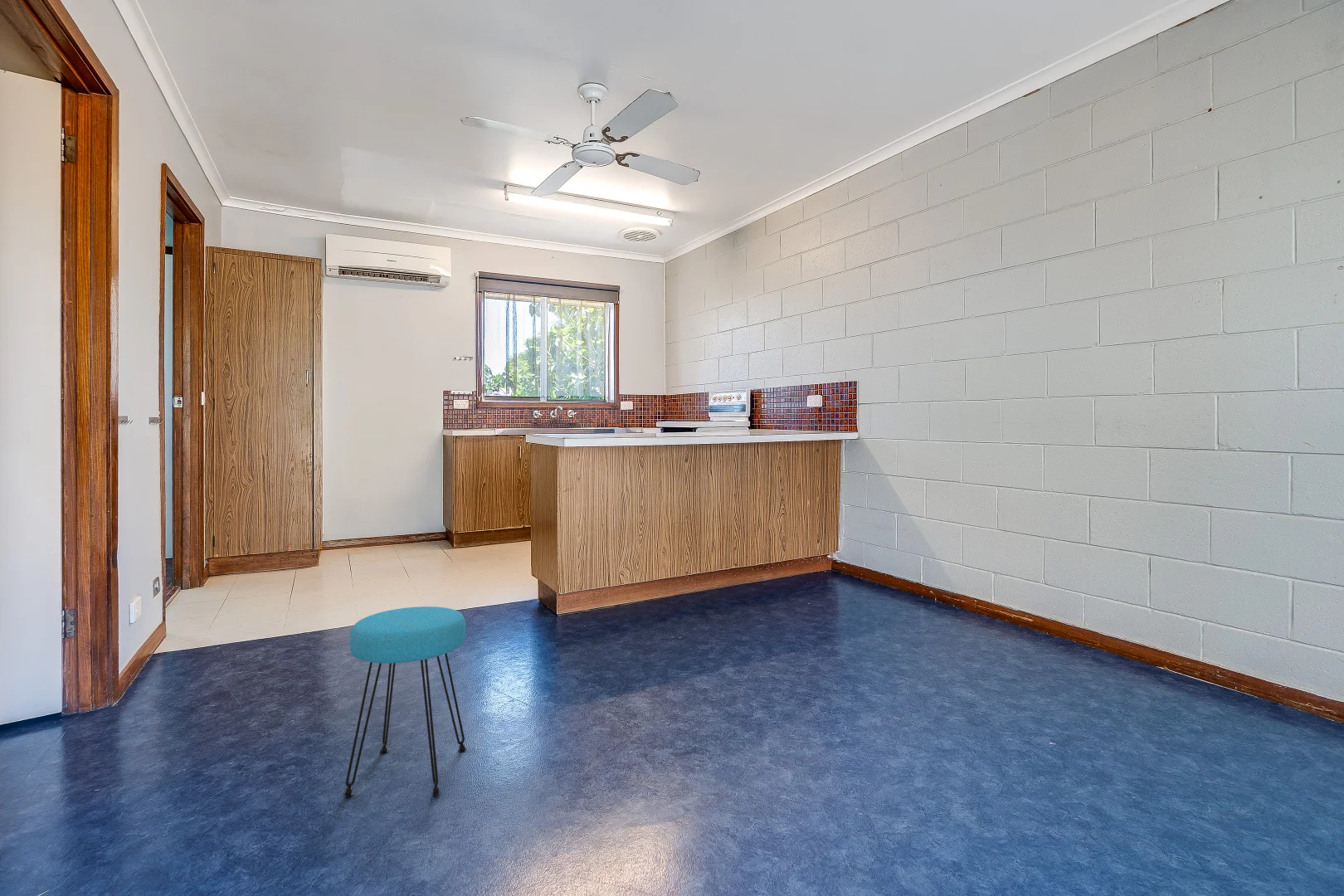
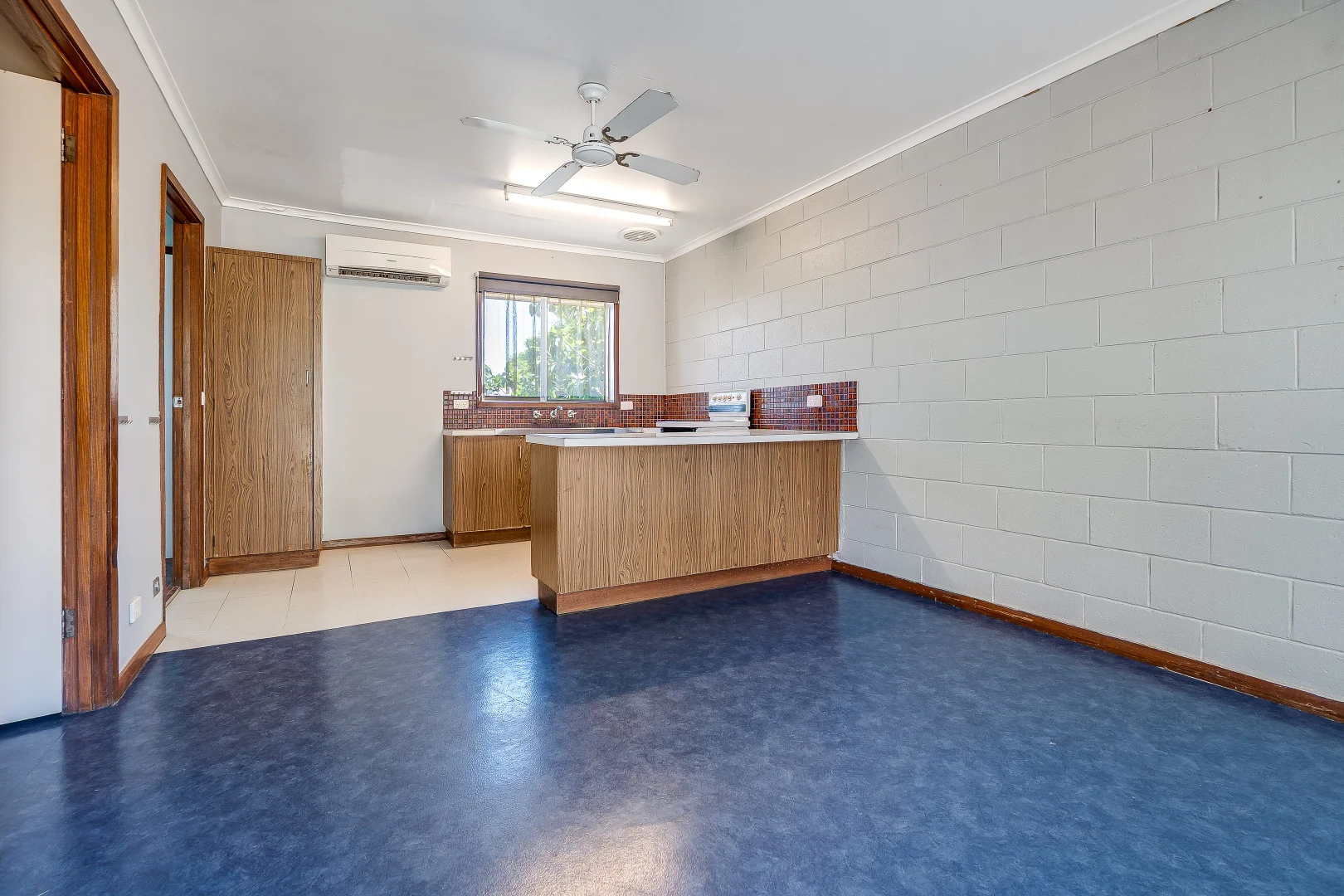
- stool [343,606,467,796]
